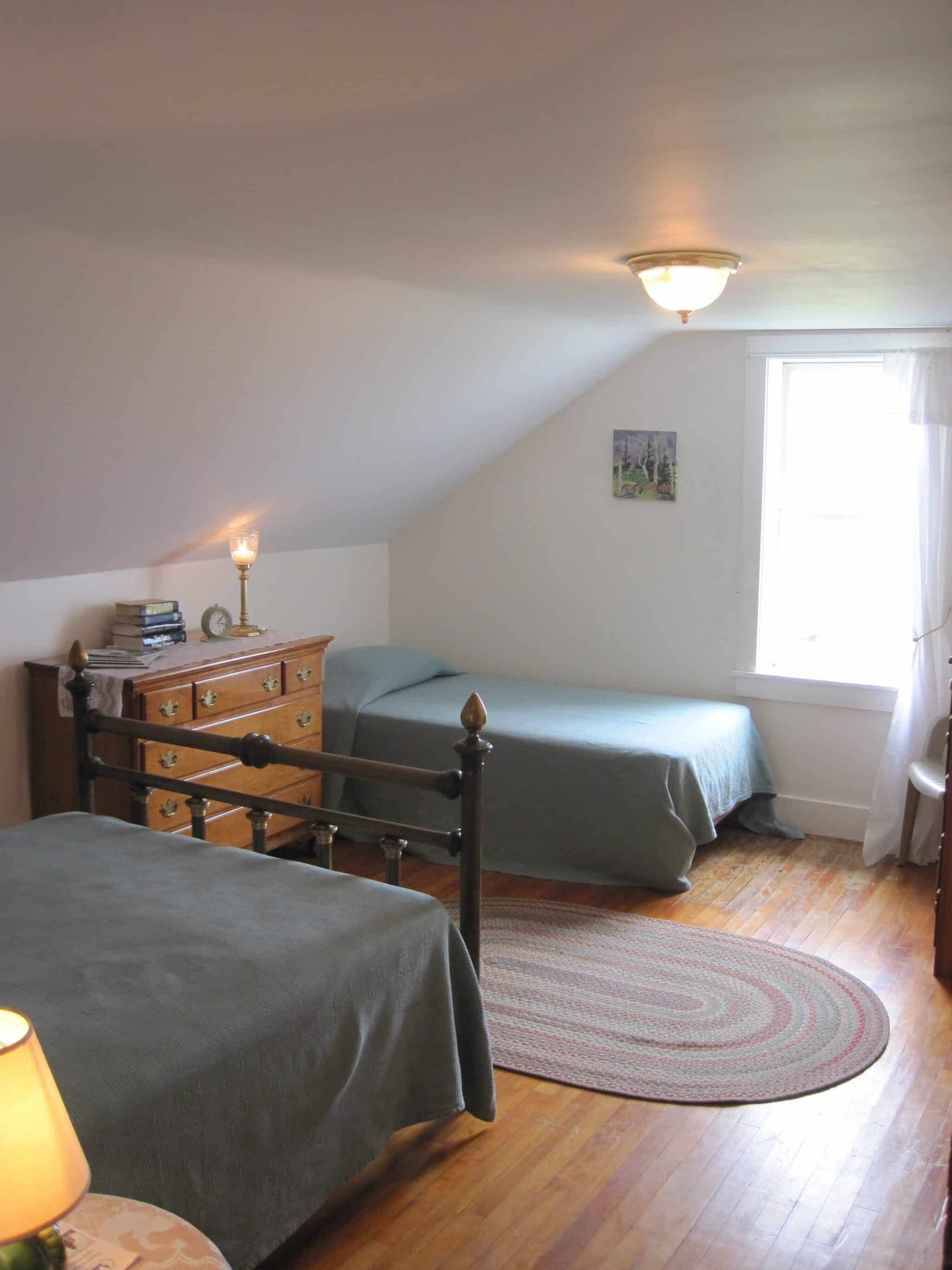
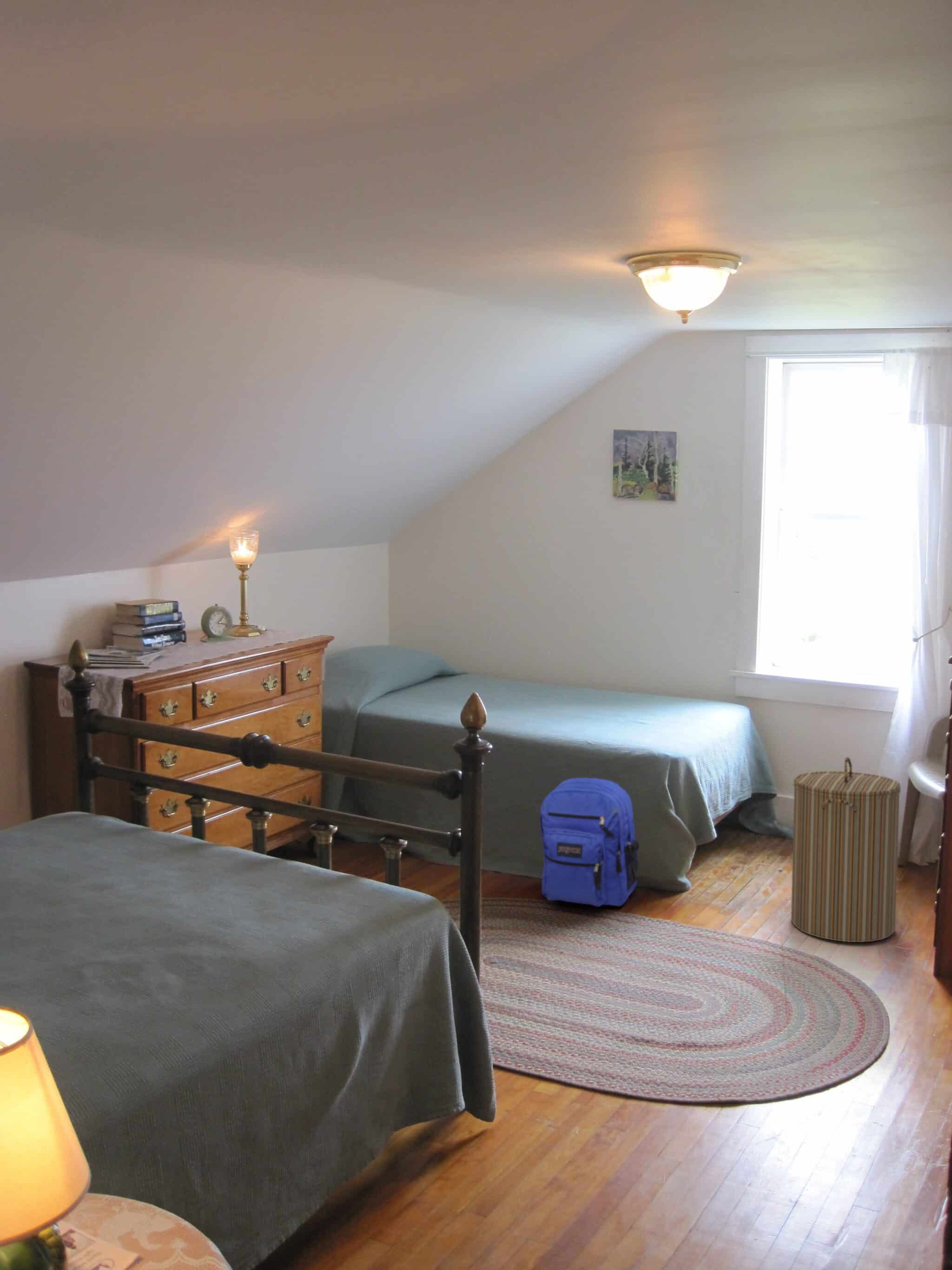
+ backpack [540,777,640,907]
+ laundry hamper [791,757,901,943]
